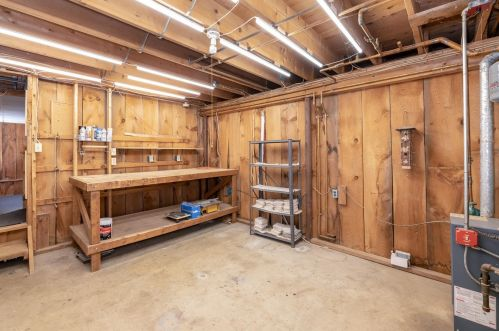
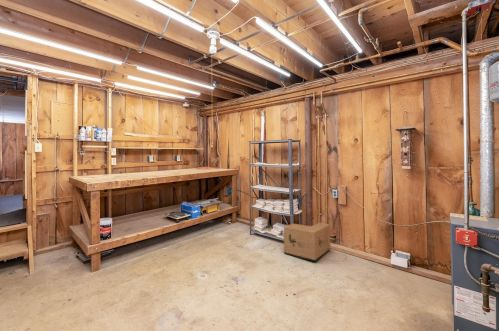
+ cardboard box [283,222,331,263]
